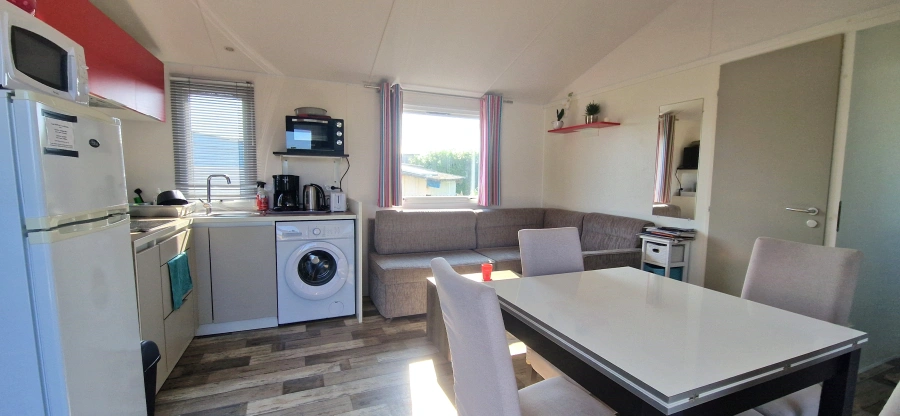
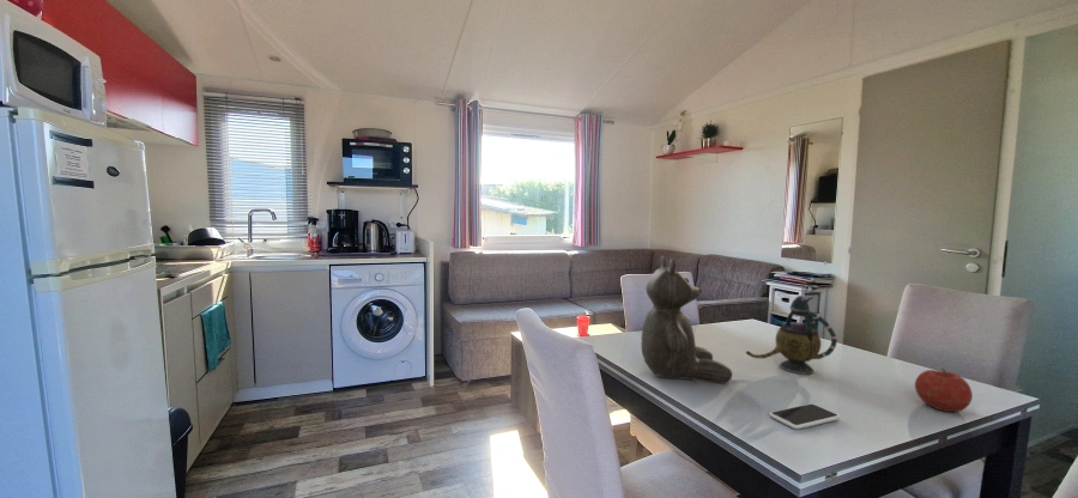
+ teapot [745,294,838,375]
+ fruit [914,366,974,413]
+ smartphone [769,402,841,430]
+ teddy bear [640,254,733,385]
